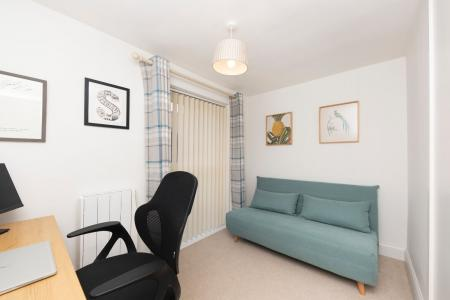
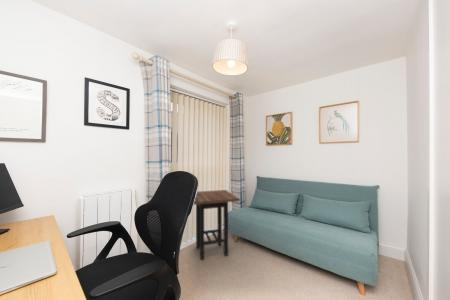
+ side table [192,189,241,261]
